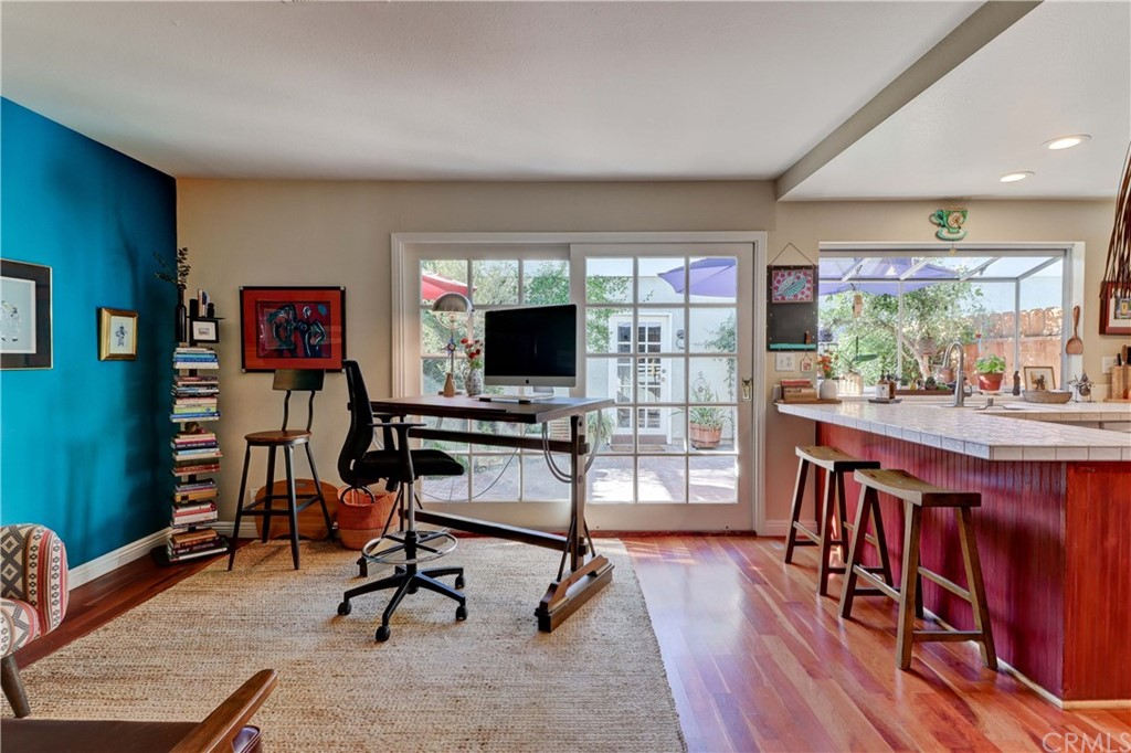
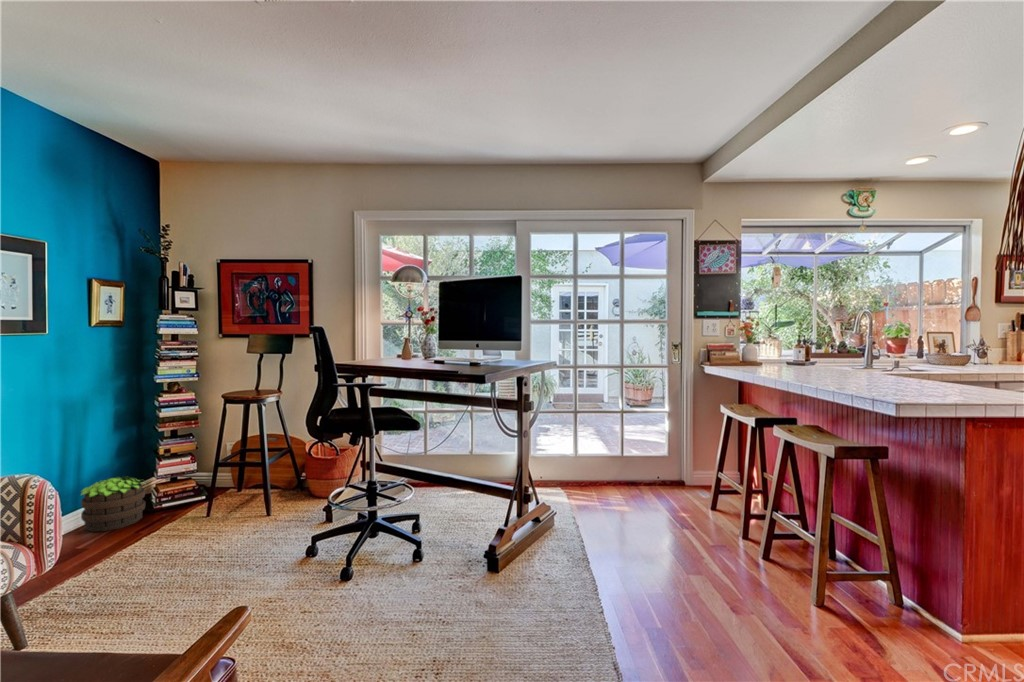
+ potted plant [80,476,146,533]
